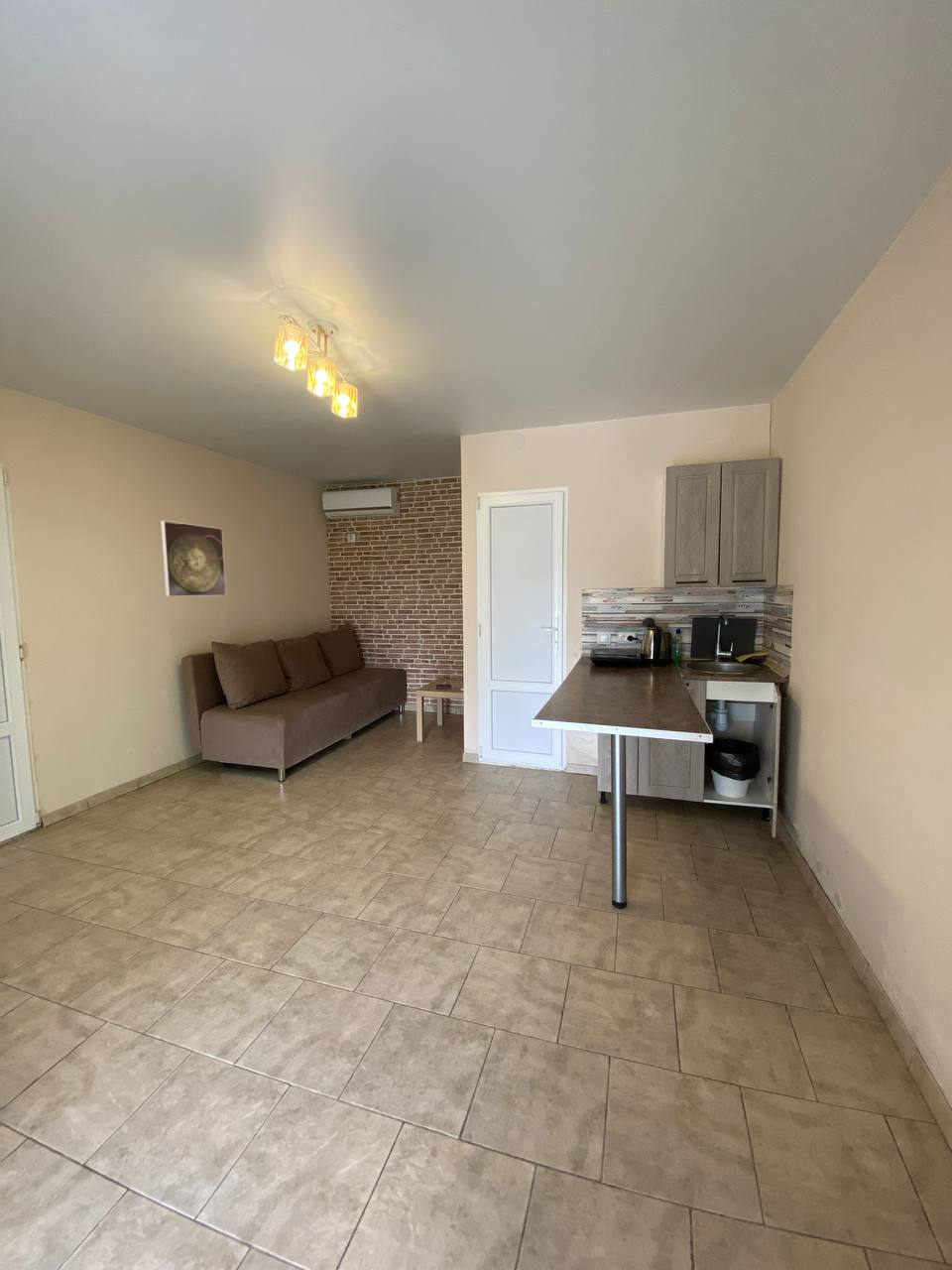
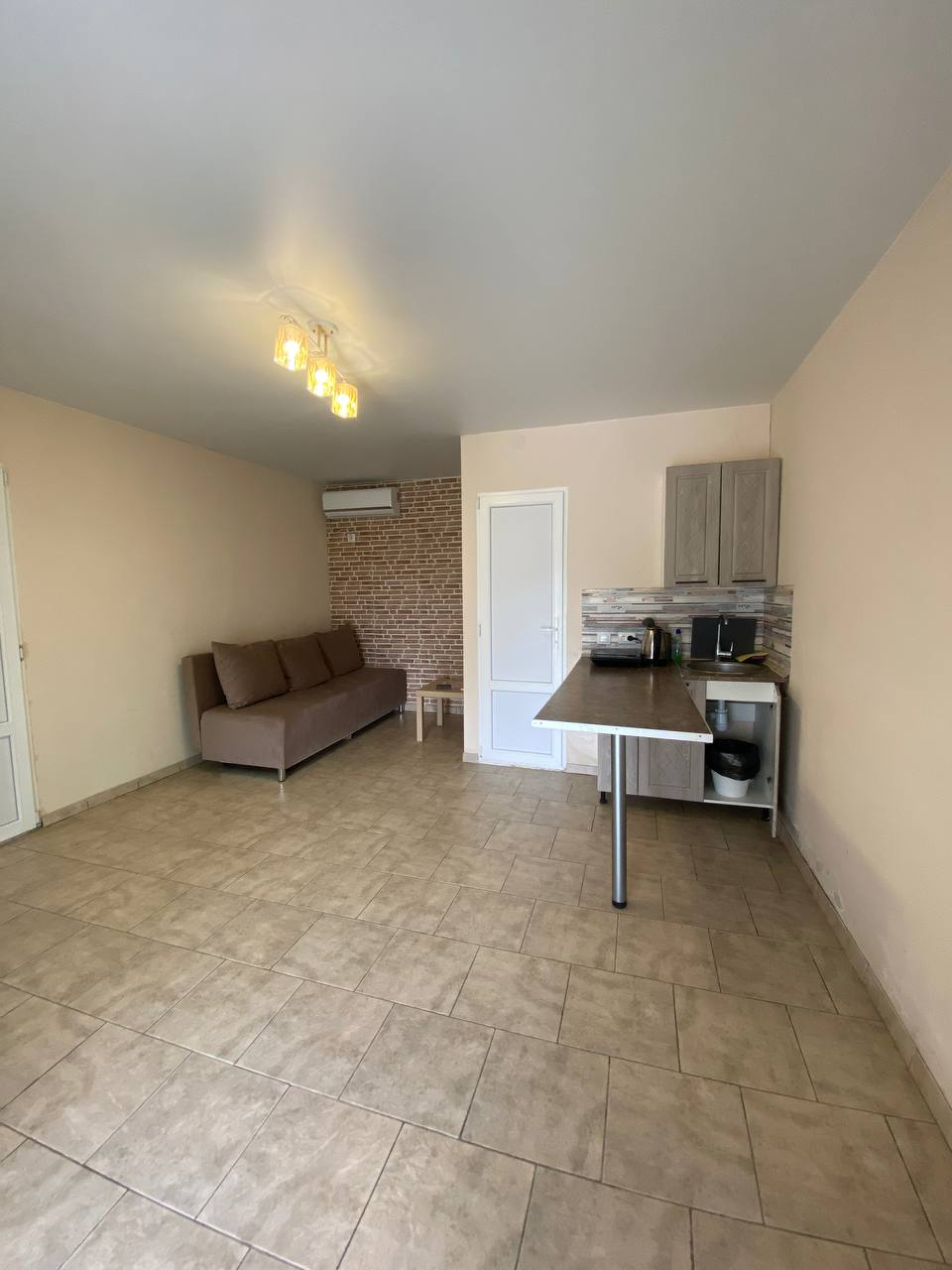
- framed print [160,520,227,597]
